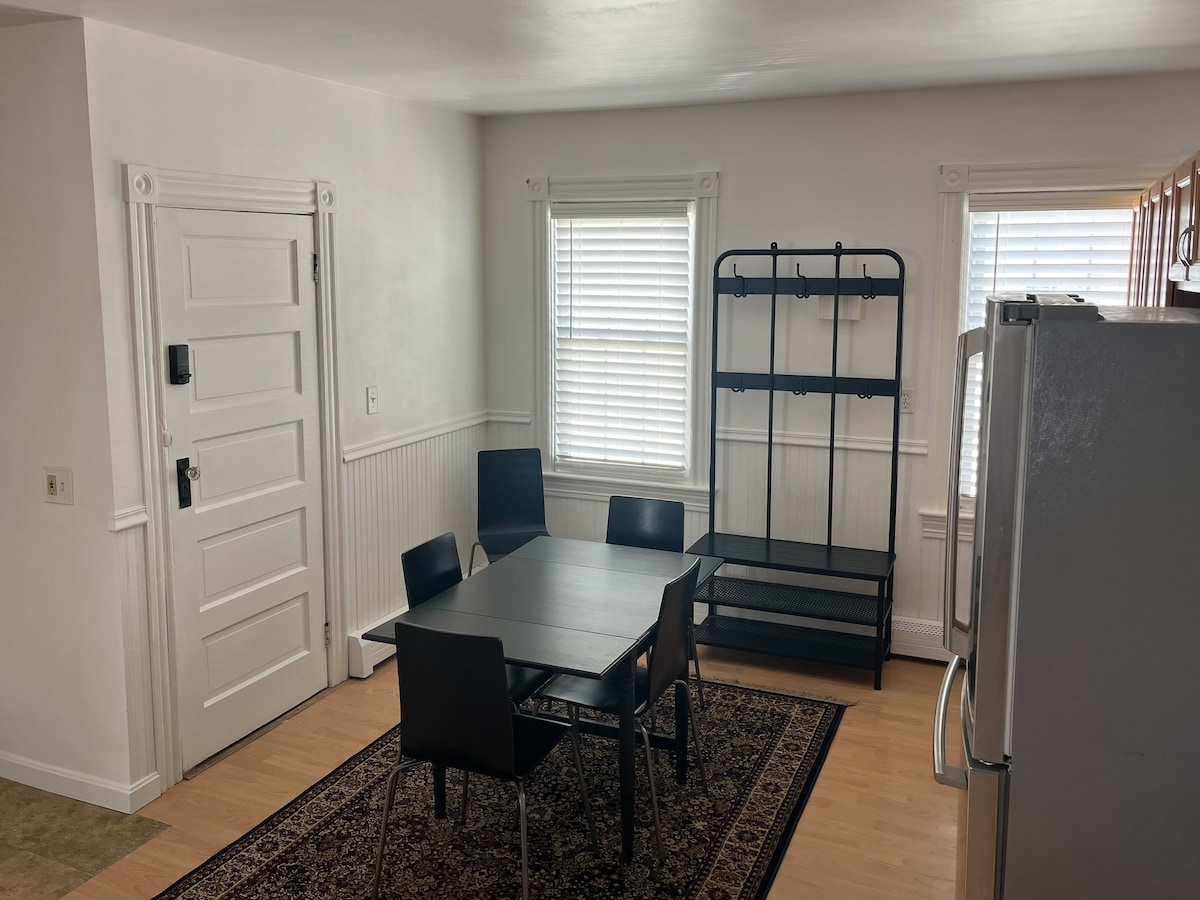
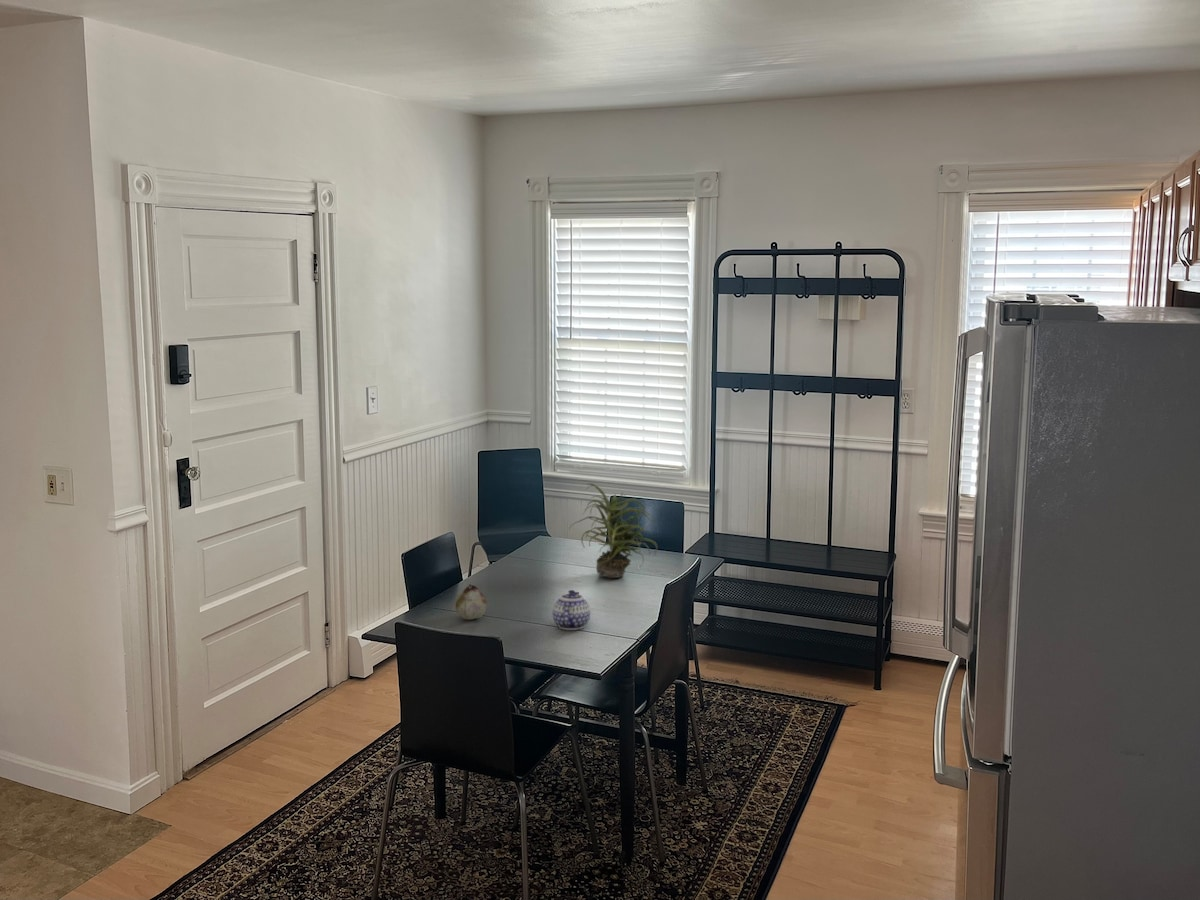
+ teapot [552,589,591,631]
+ fruit [454,584,488,620]
+ potted plant [568,482,658,579]
